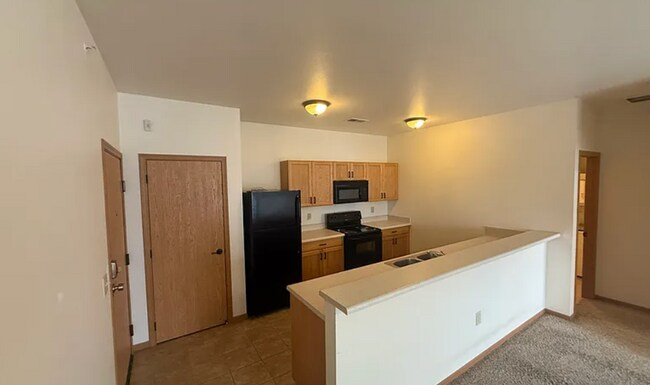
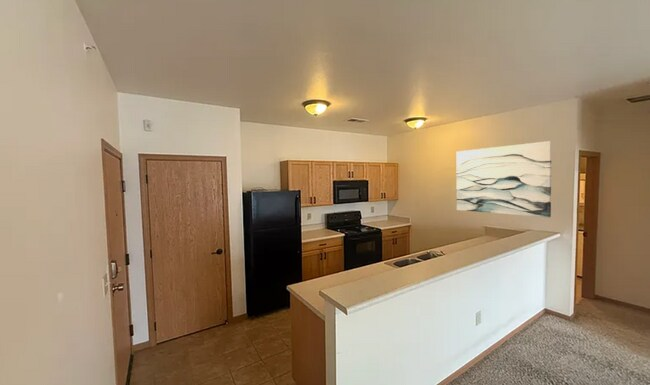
+ wall art [456,140,553,219]
